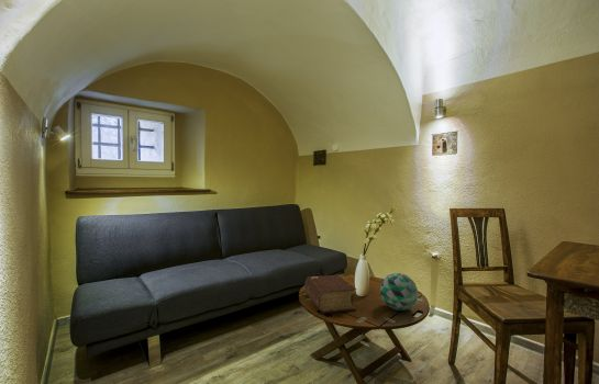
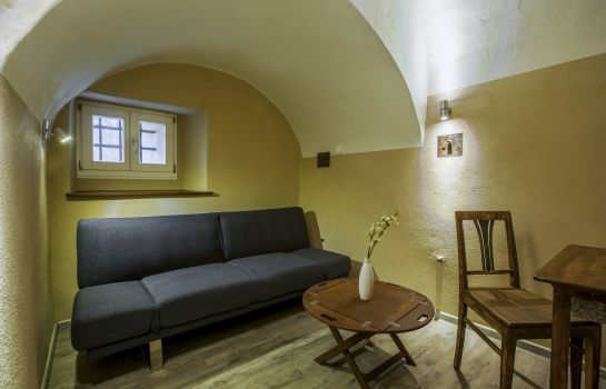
- bible [303,274,357,315]
- decorative ball [379,272,419,312]
